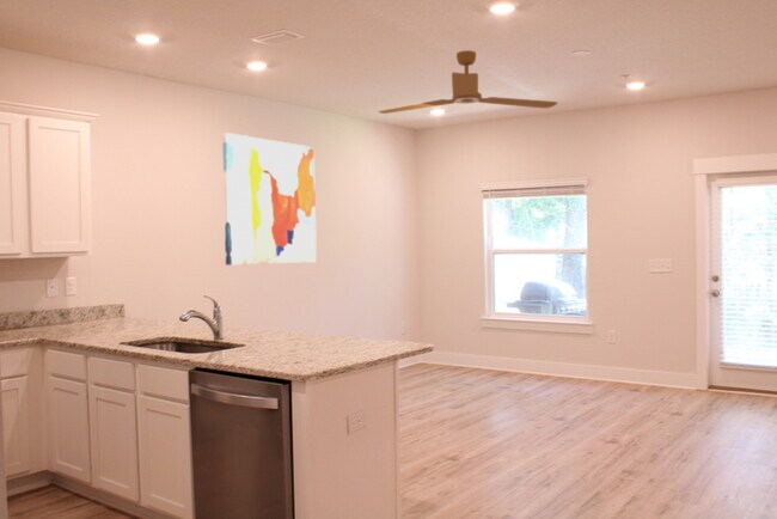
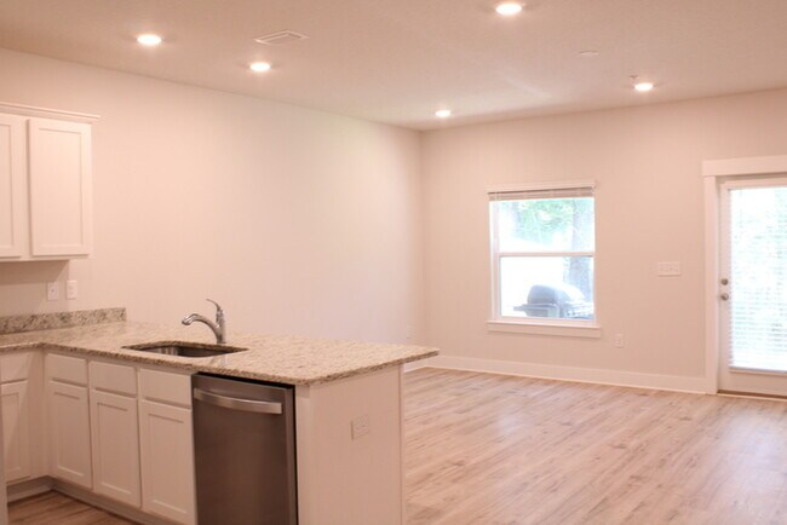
- ceiling fan [377,49,558,115]
- wall art [221,132,318,267]
